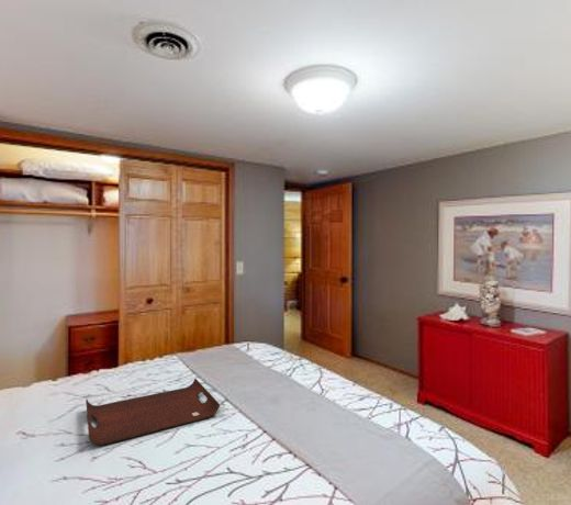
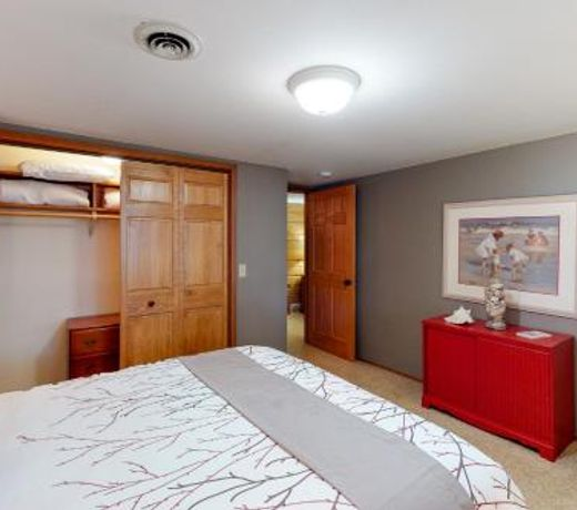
- serving tray [85,378,221,447]
